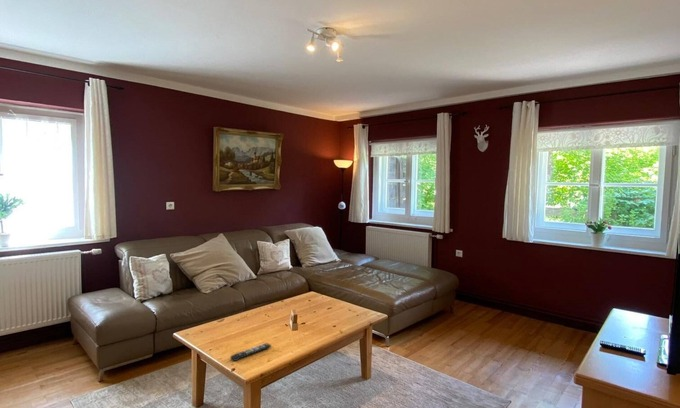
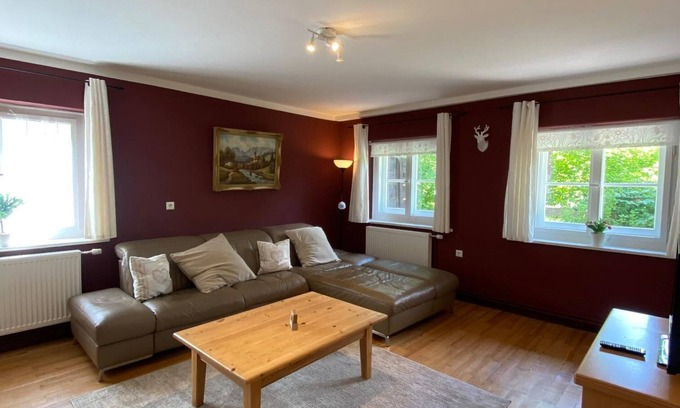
- remote control [230,342,272,362]
